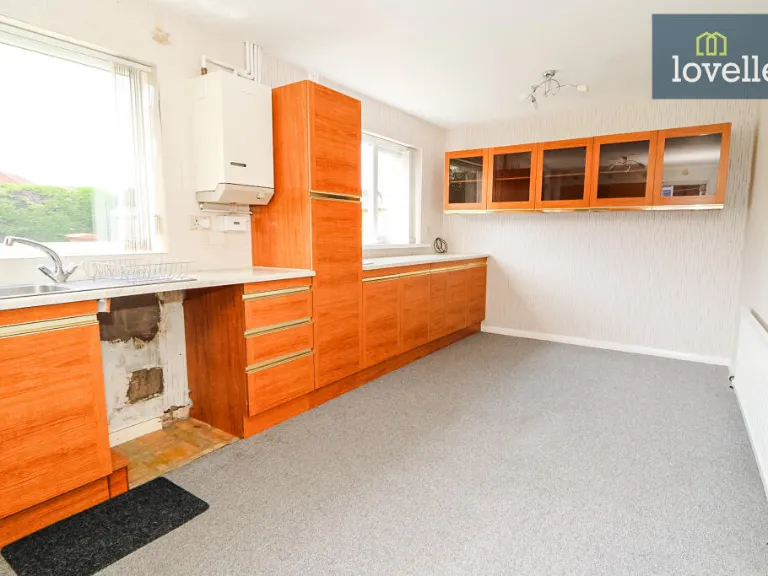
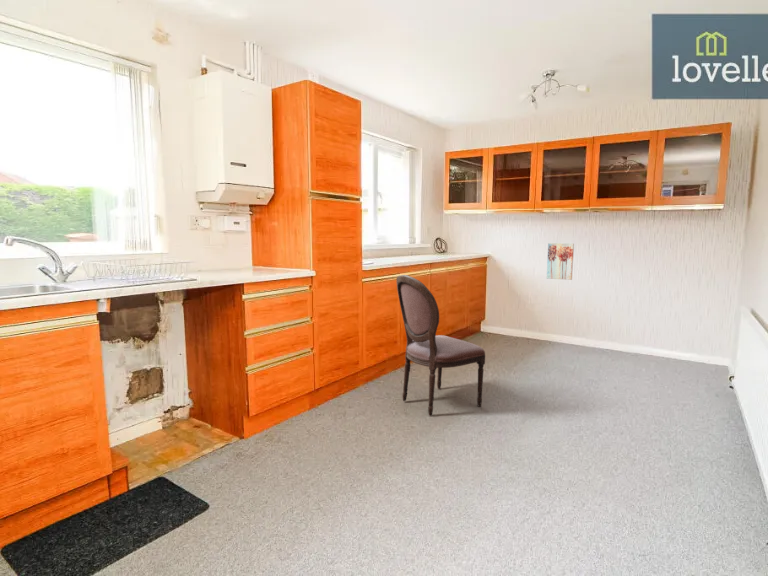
+ dining chair [395,274,486,416]
+ wall art [546,242,575,281]
